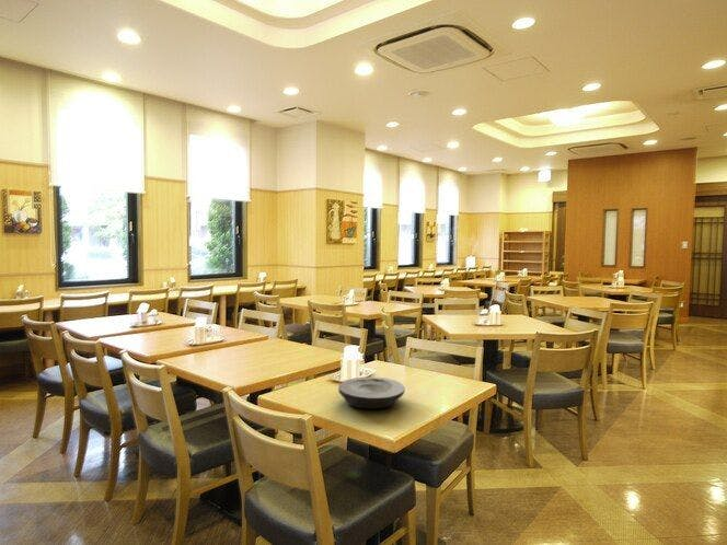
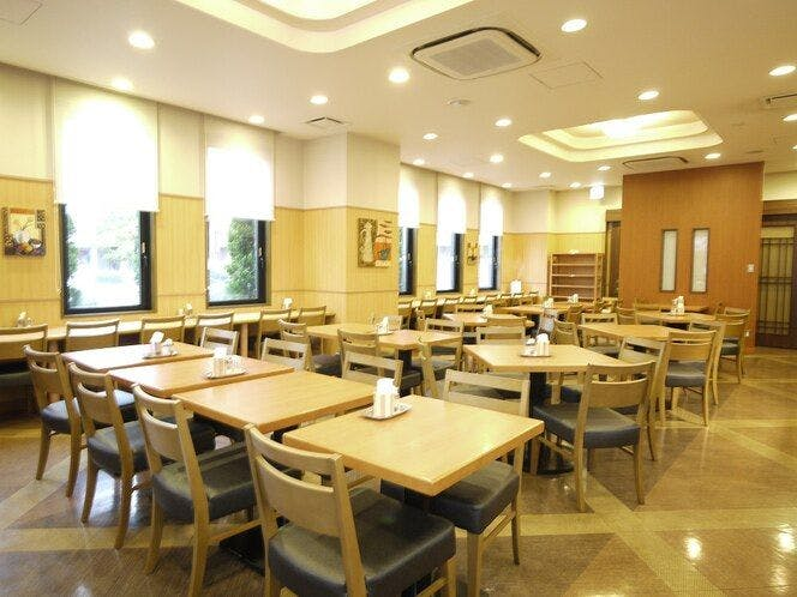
- plate [337,376,406,409]
